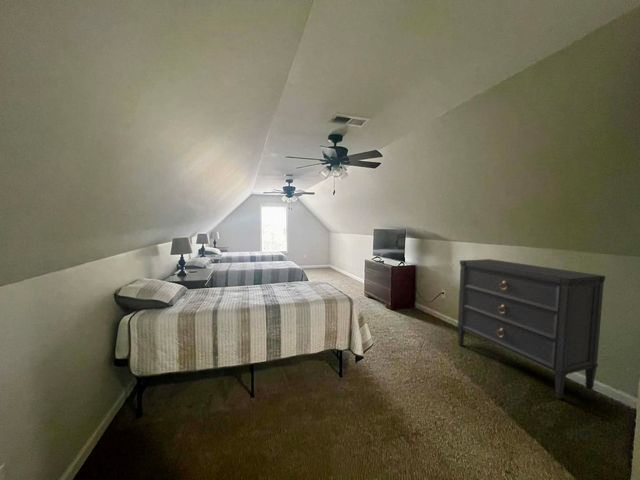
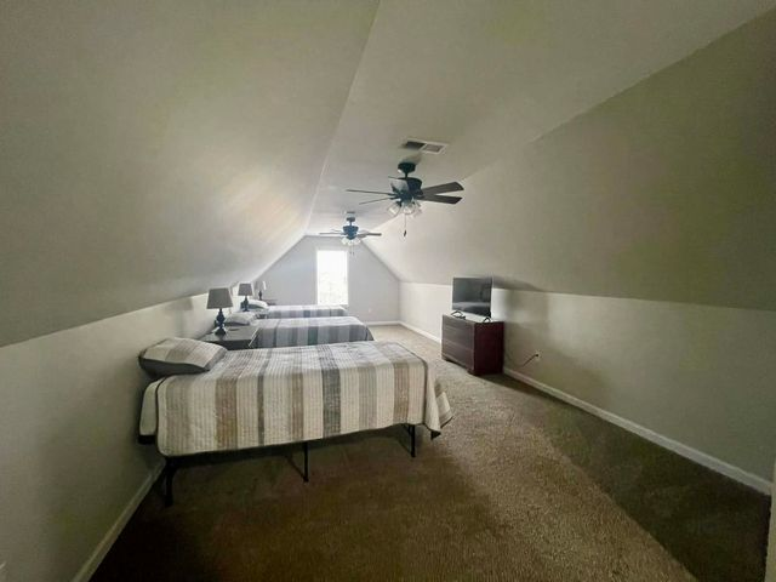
- dresser [456,258,606,400]
